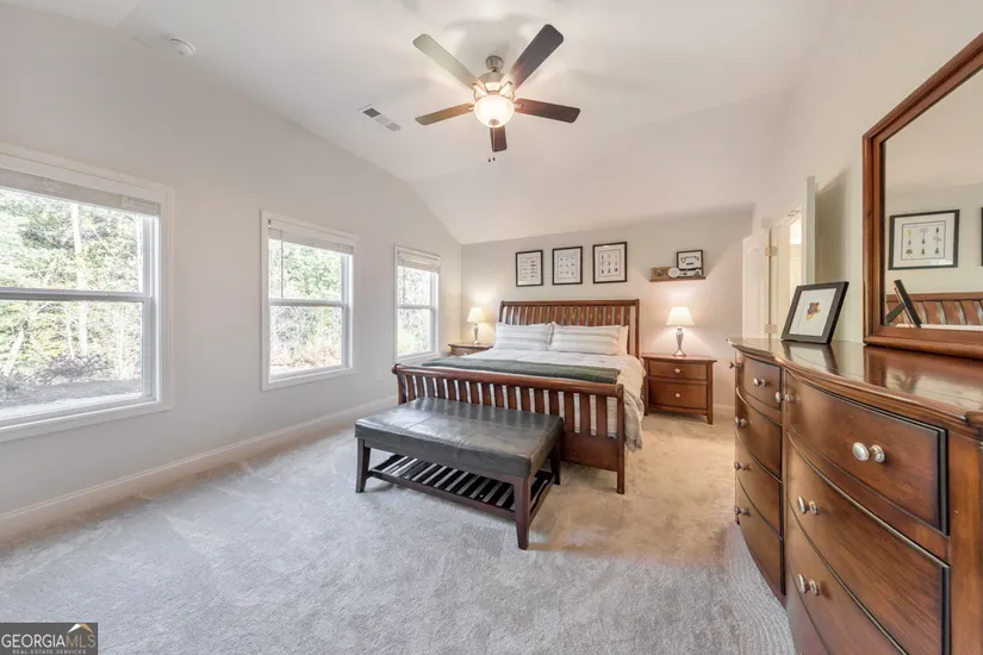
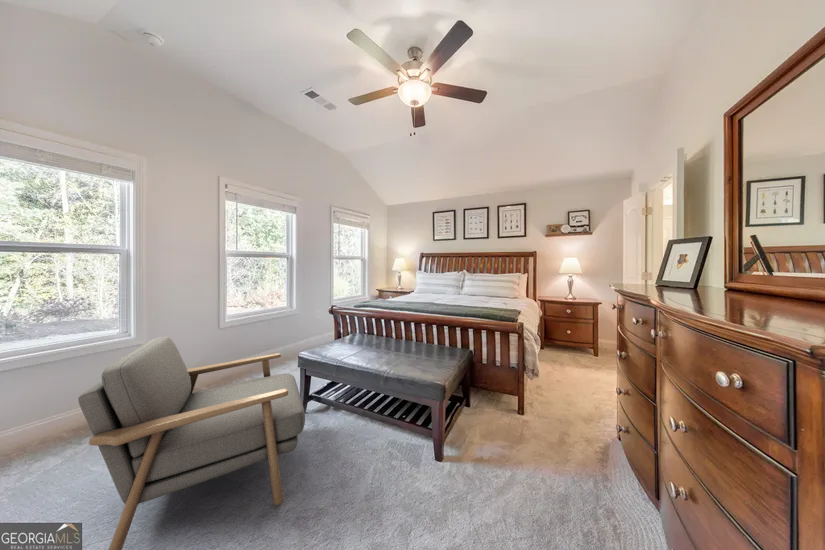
+ armchair [77,336,306,550]
